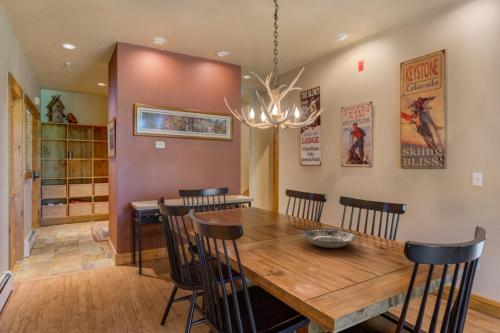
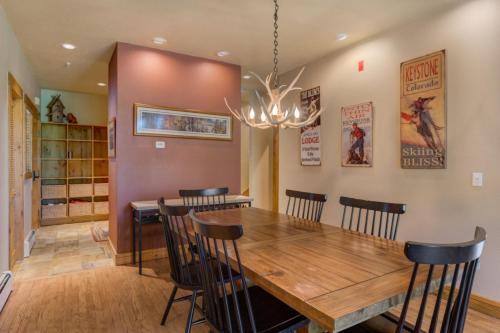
- plate [300,228,358,249]
